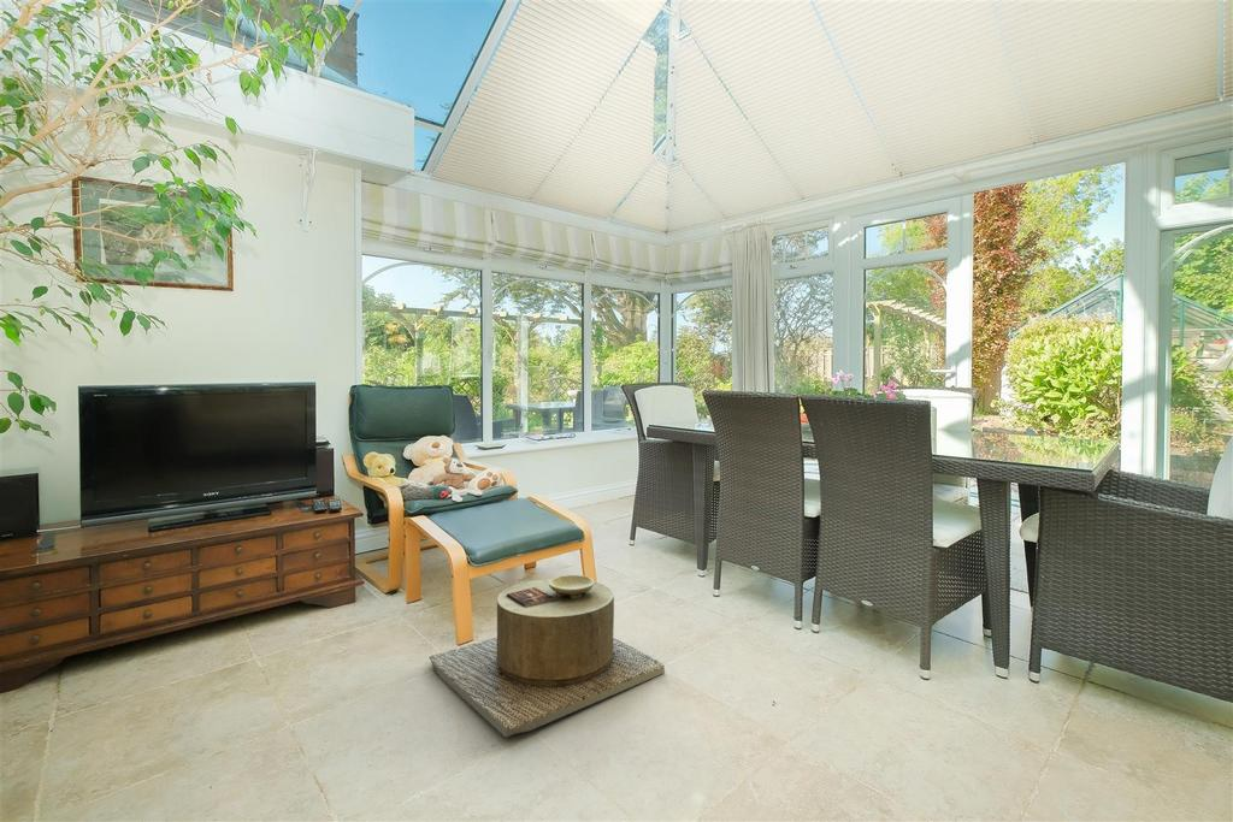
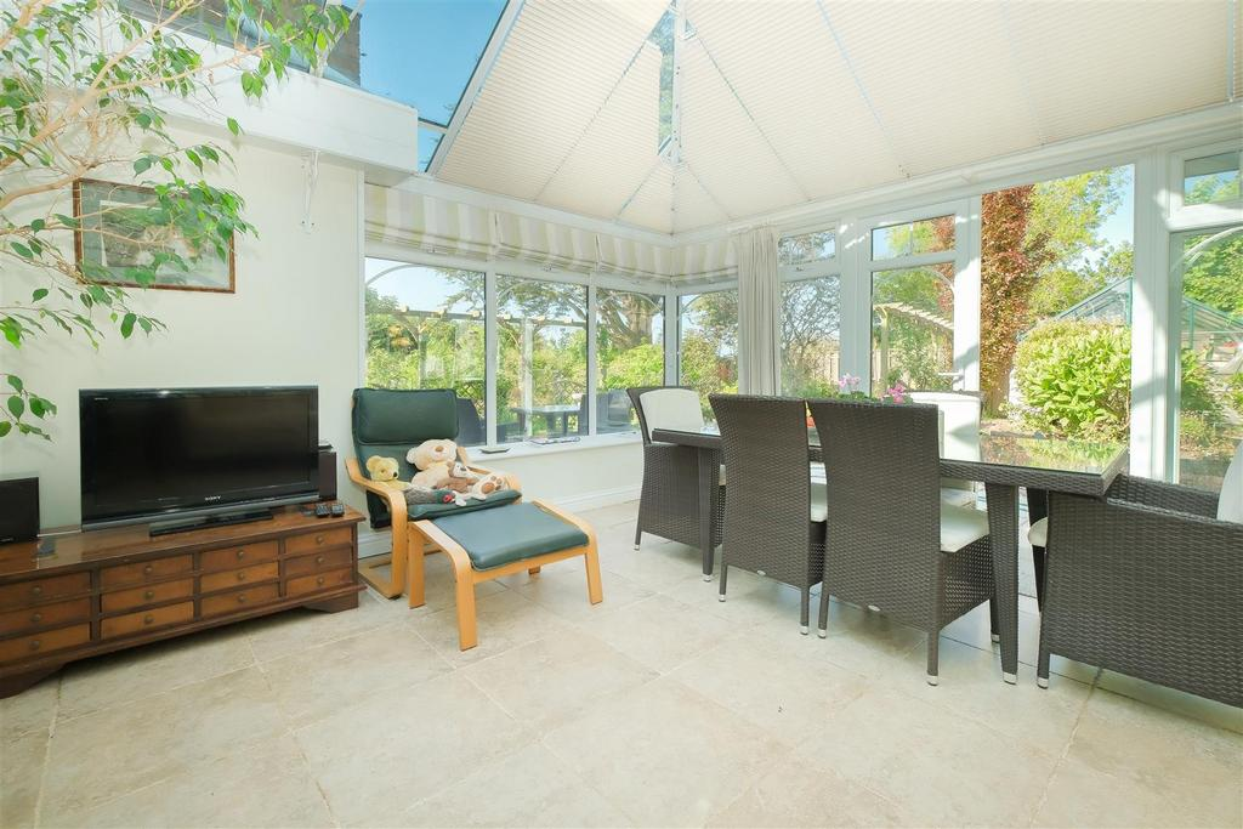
- side table [427,574,666,739]
